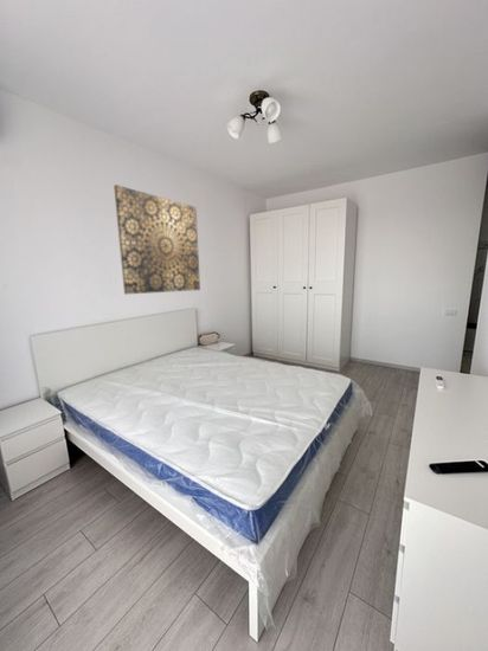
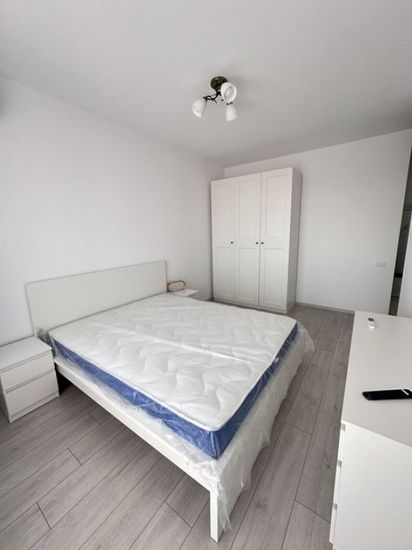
- wall art [113,183,201,296]
